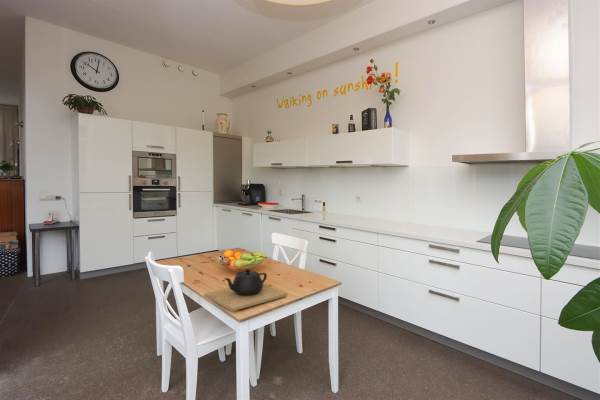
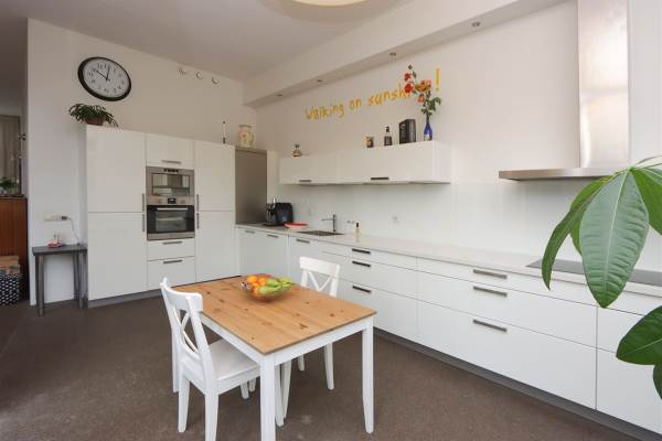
- teapot [203,268,288,312]
